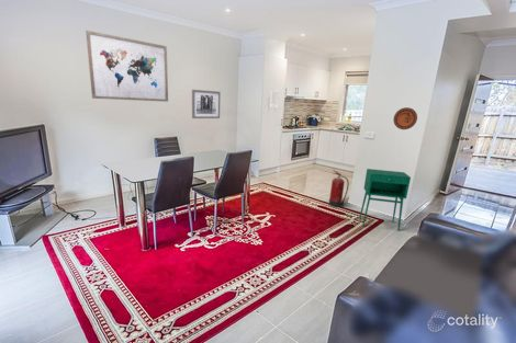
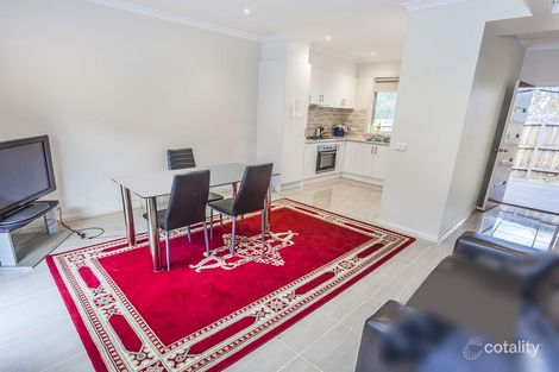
- fire extinguisher [328,169,350,208]
- wall art [191,89,222,119]
- storage cabinet [358,168,412,232]
- decorative plate [393,106,418,130]
- wall art [85,30,169,103]
